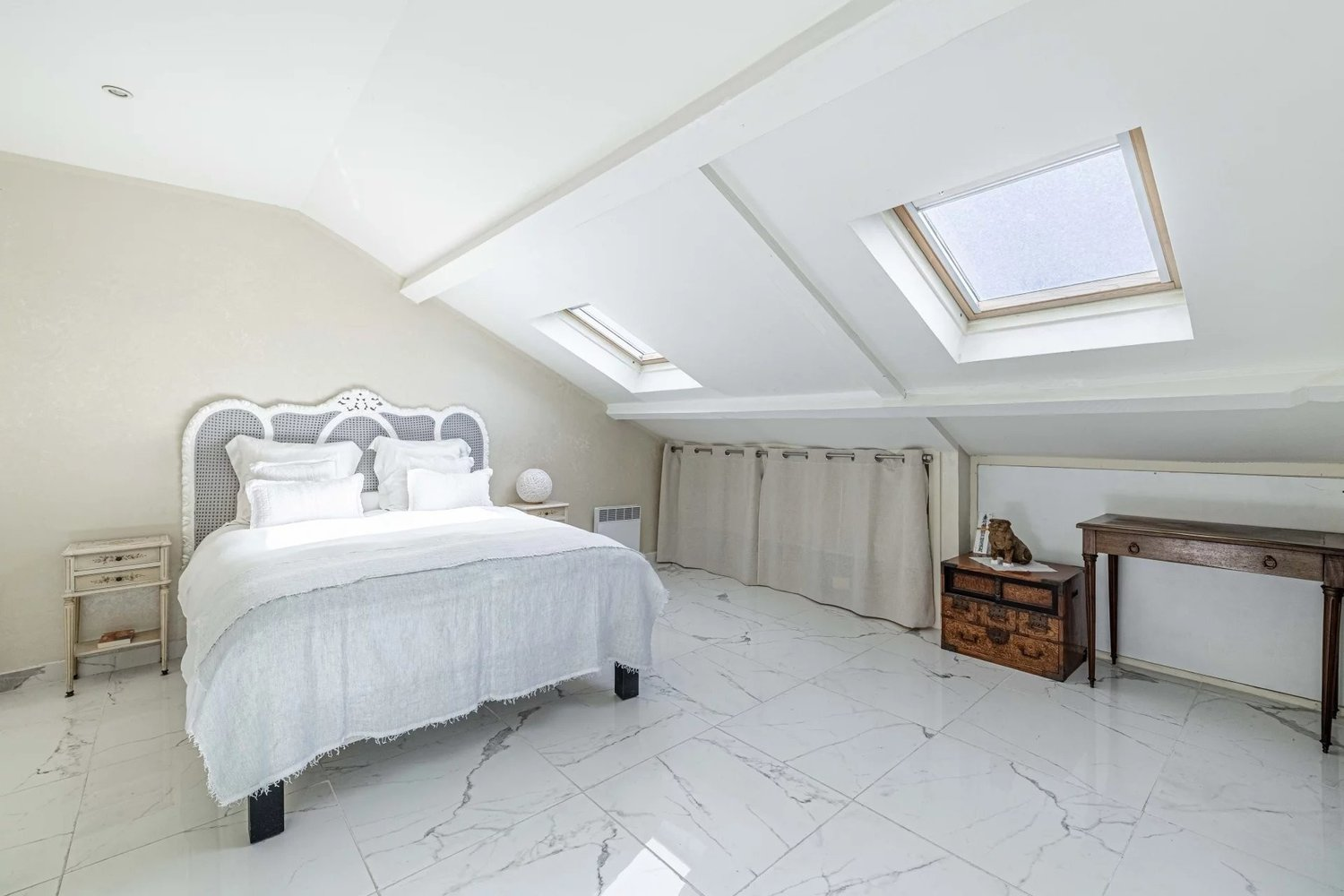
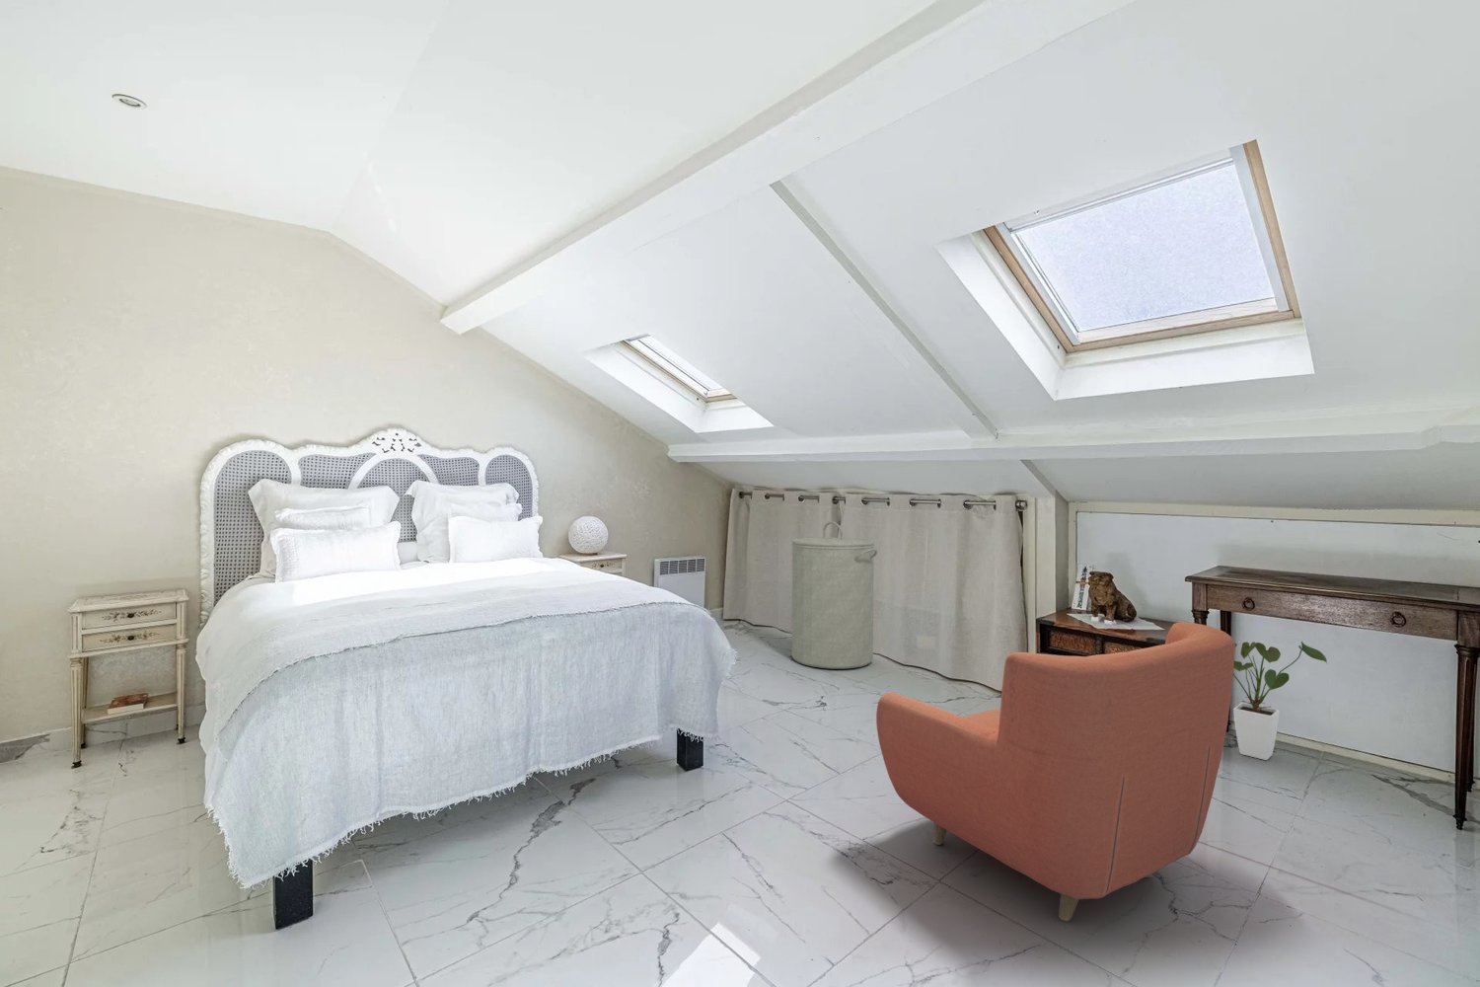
+ house plant [1232,641,1329,761]
+ armchair [875,621,1237,922]
+ laundry hamper [791,520,878,670]
